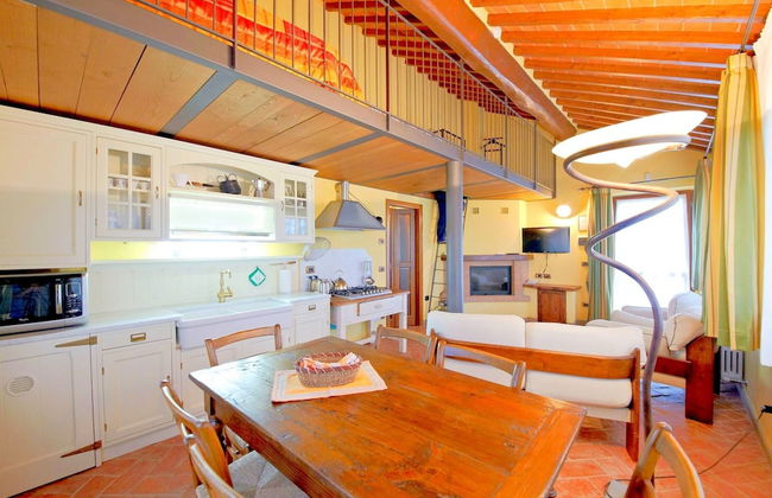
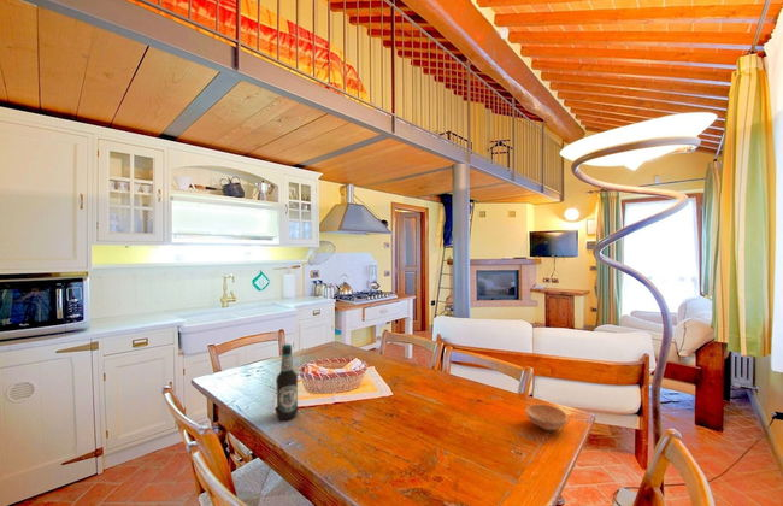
+ bowl [524,404,570,431]
+ bottle [275,343,299,420]
